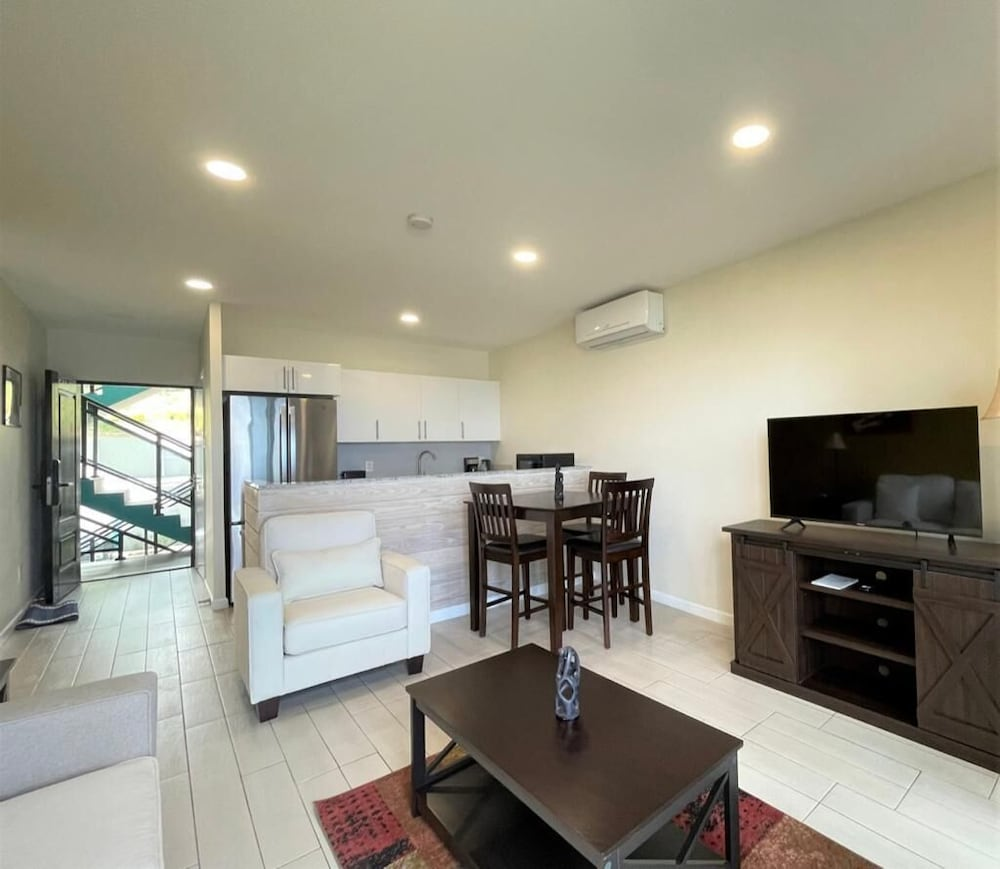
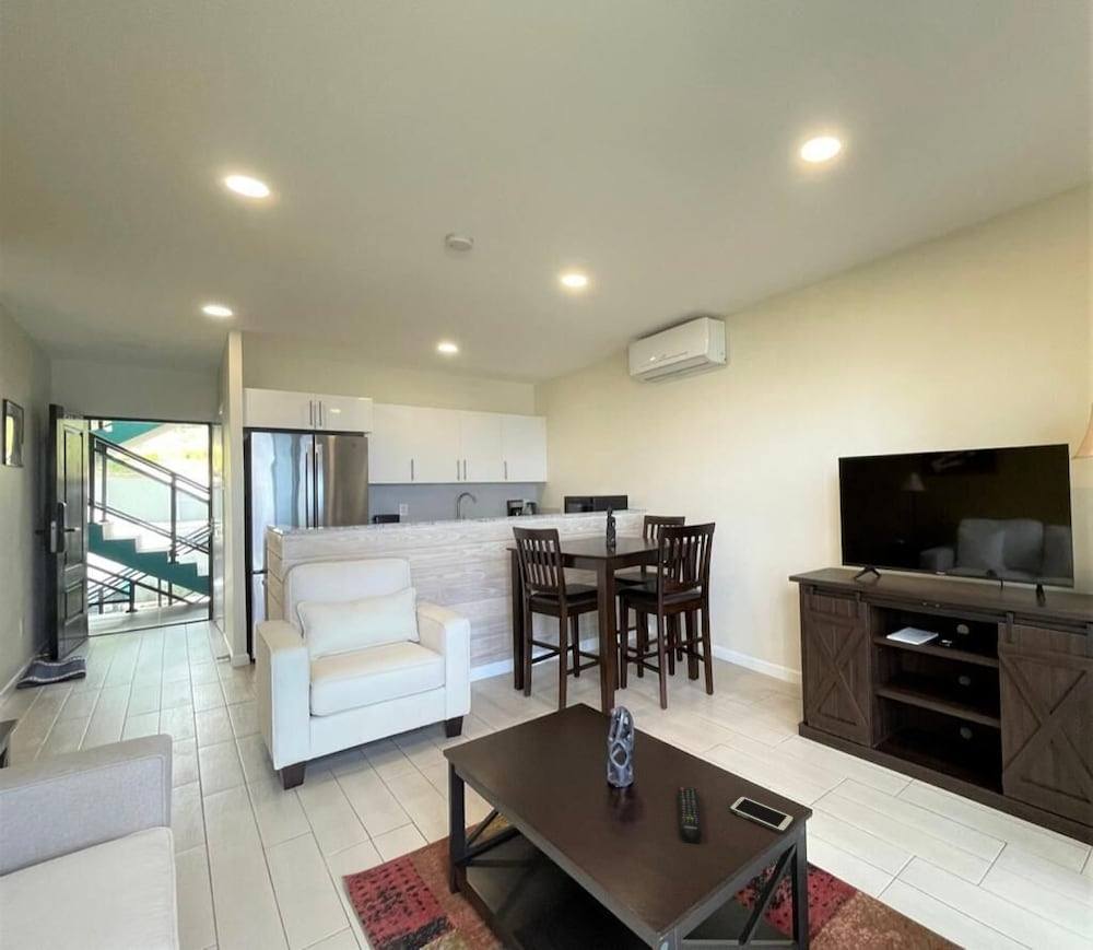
+ remote control [677,786,703,844]
+ cell phone [728,795,796,835]
